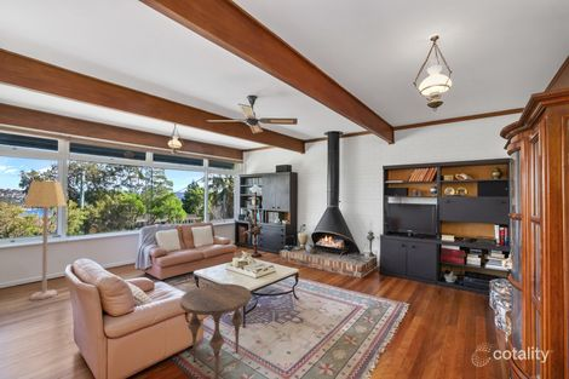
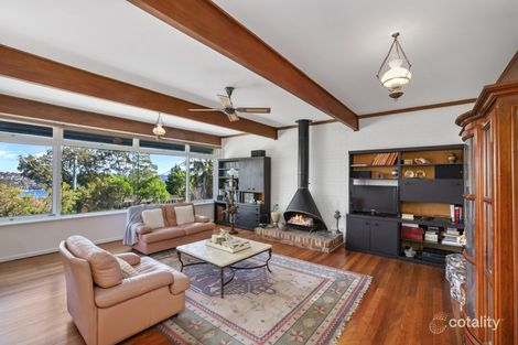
- lamp [23,180,68,302]
- side table [179,282,252,379]
